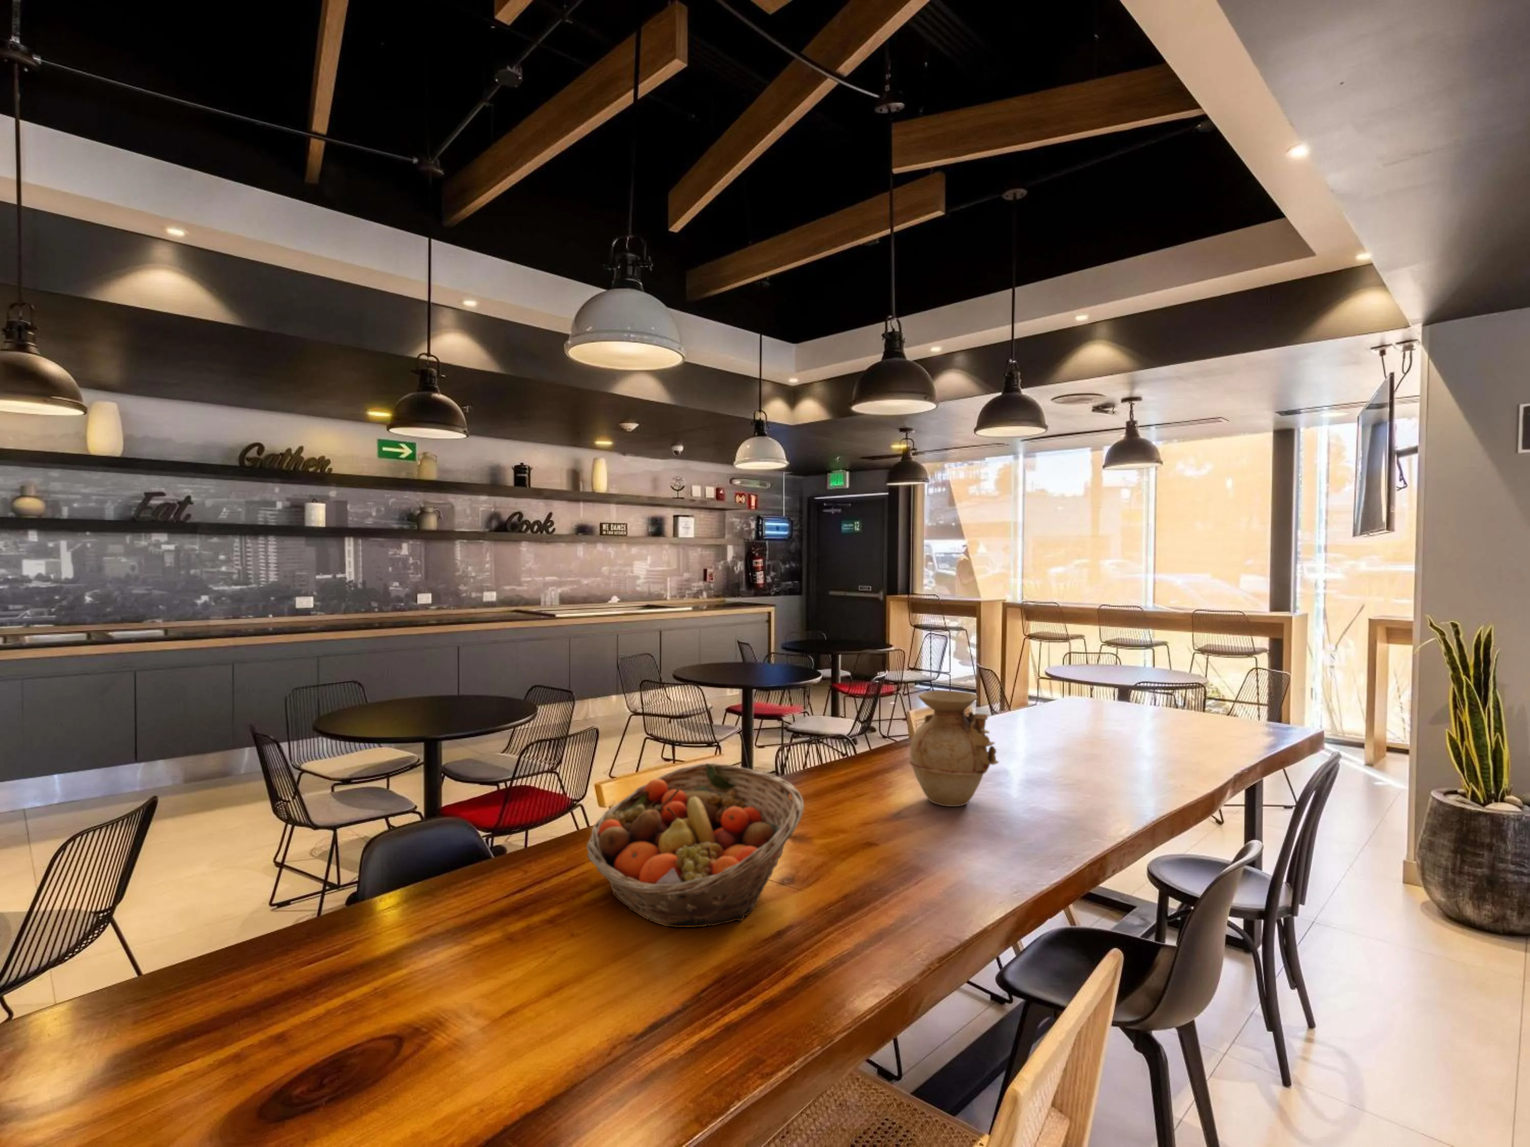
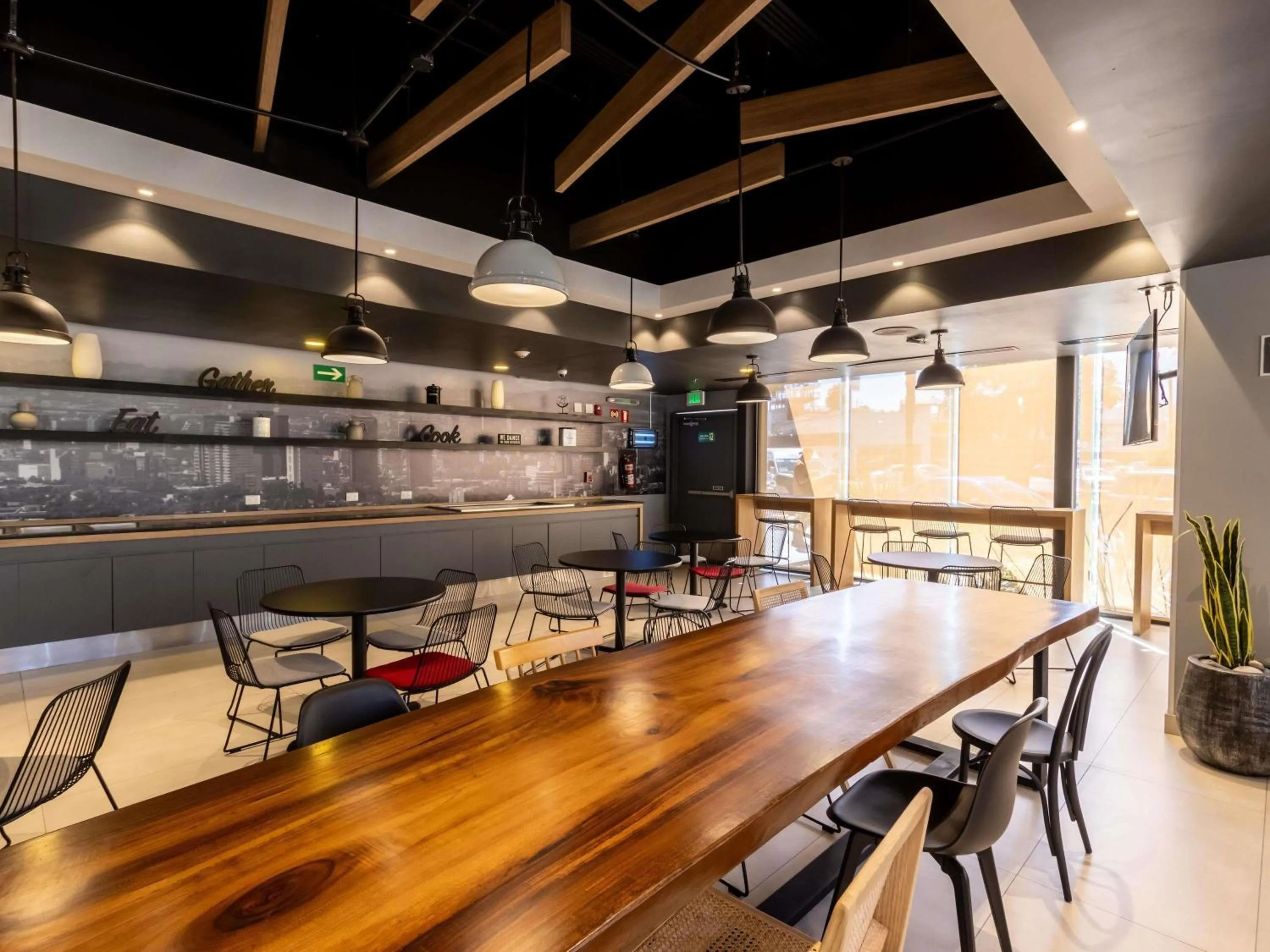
- fruit basket [585,763,805,928]
- vase [908,689,1000,807]
